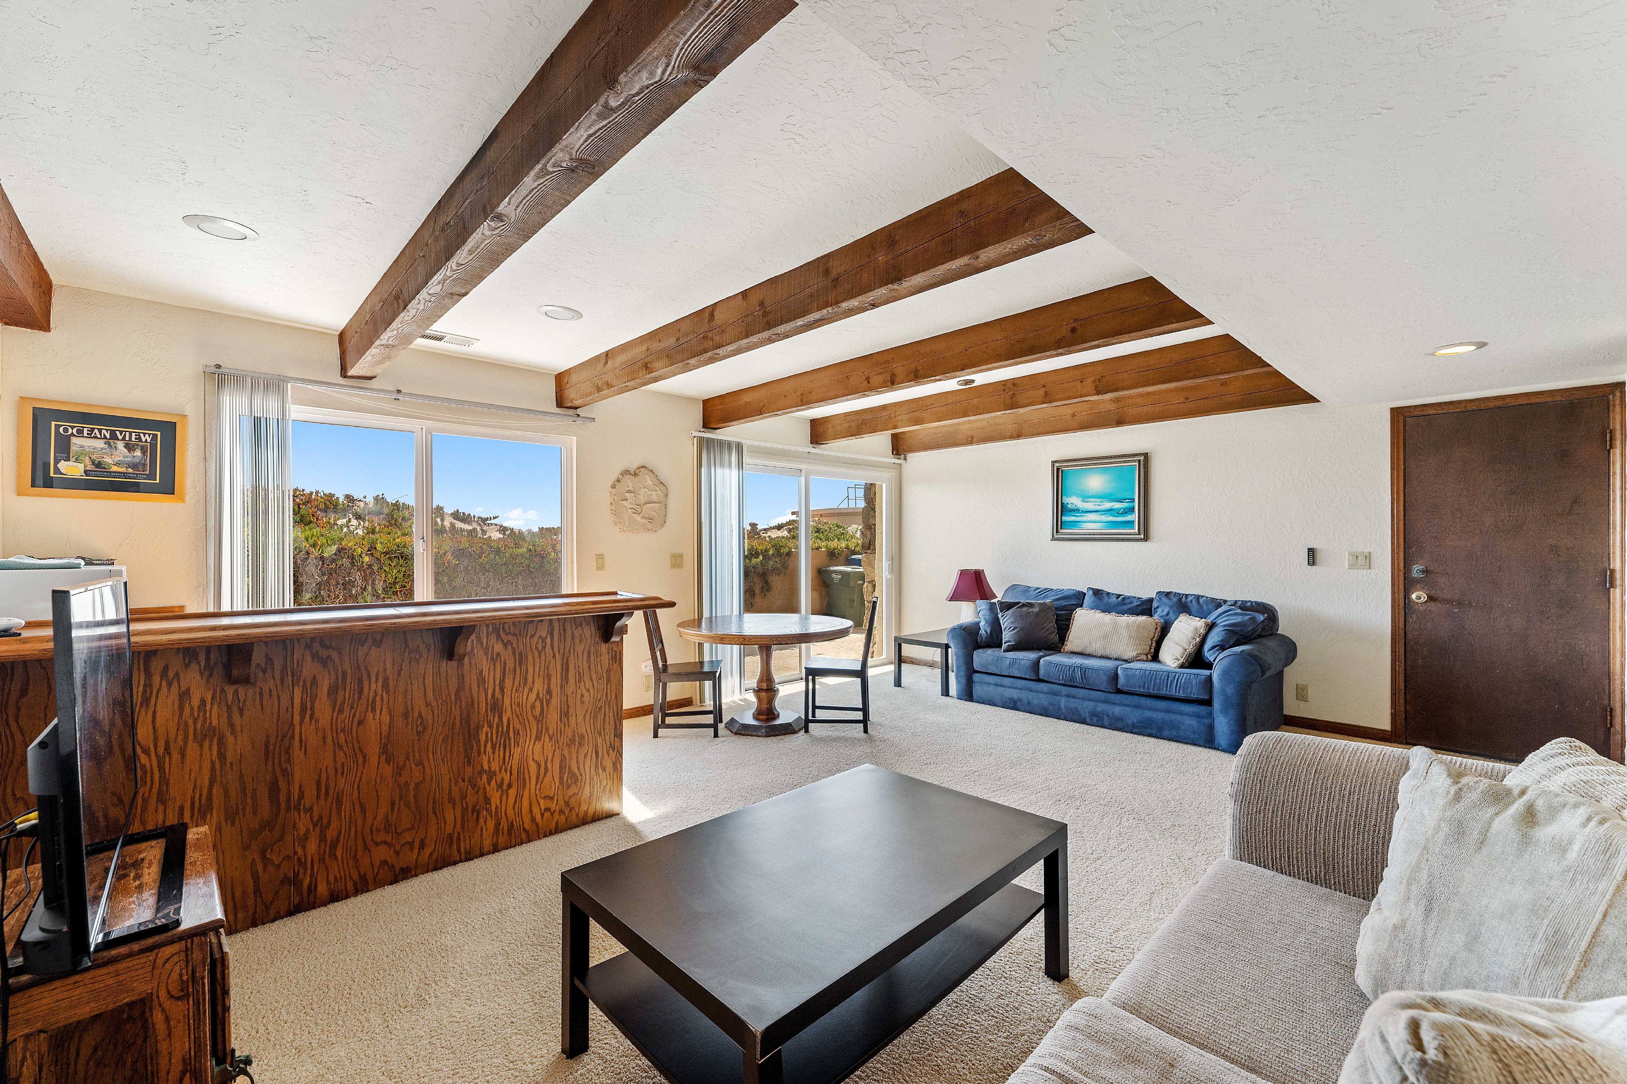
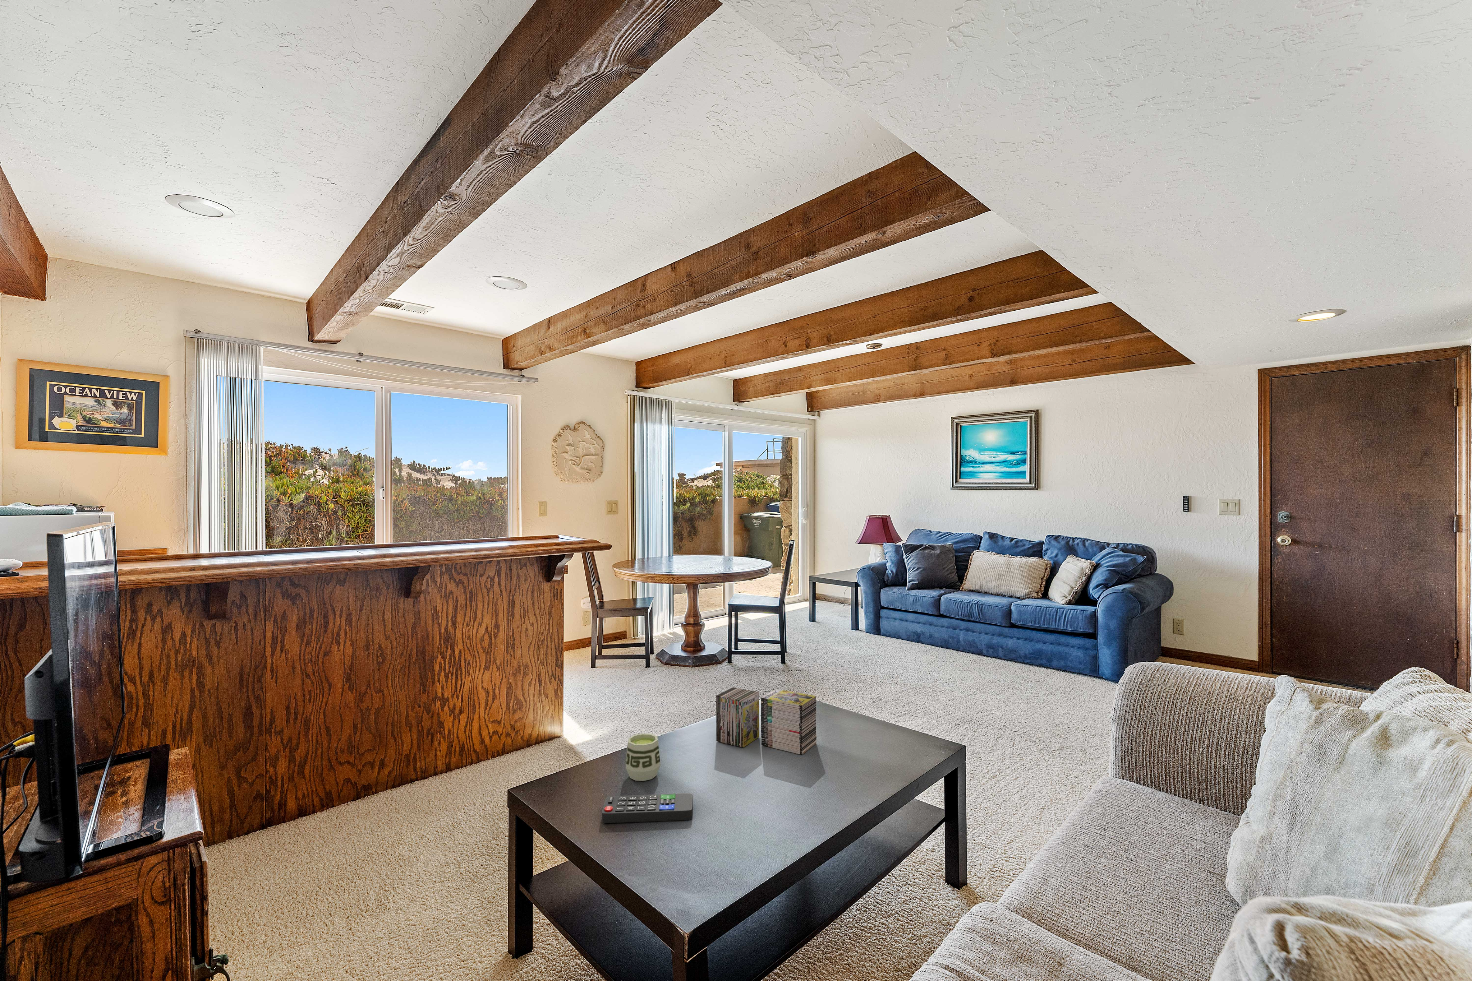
+ remote control [601,793,693,823]
+ cup [625,734,660,782]
+ magazine [716,686,817,755]
